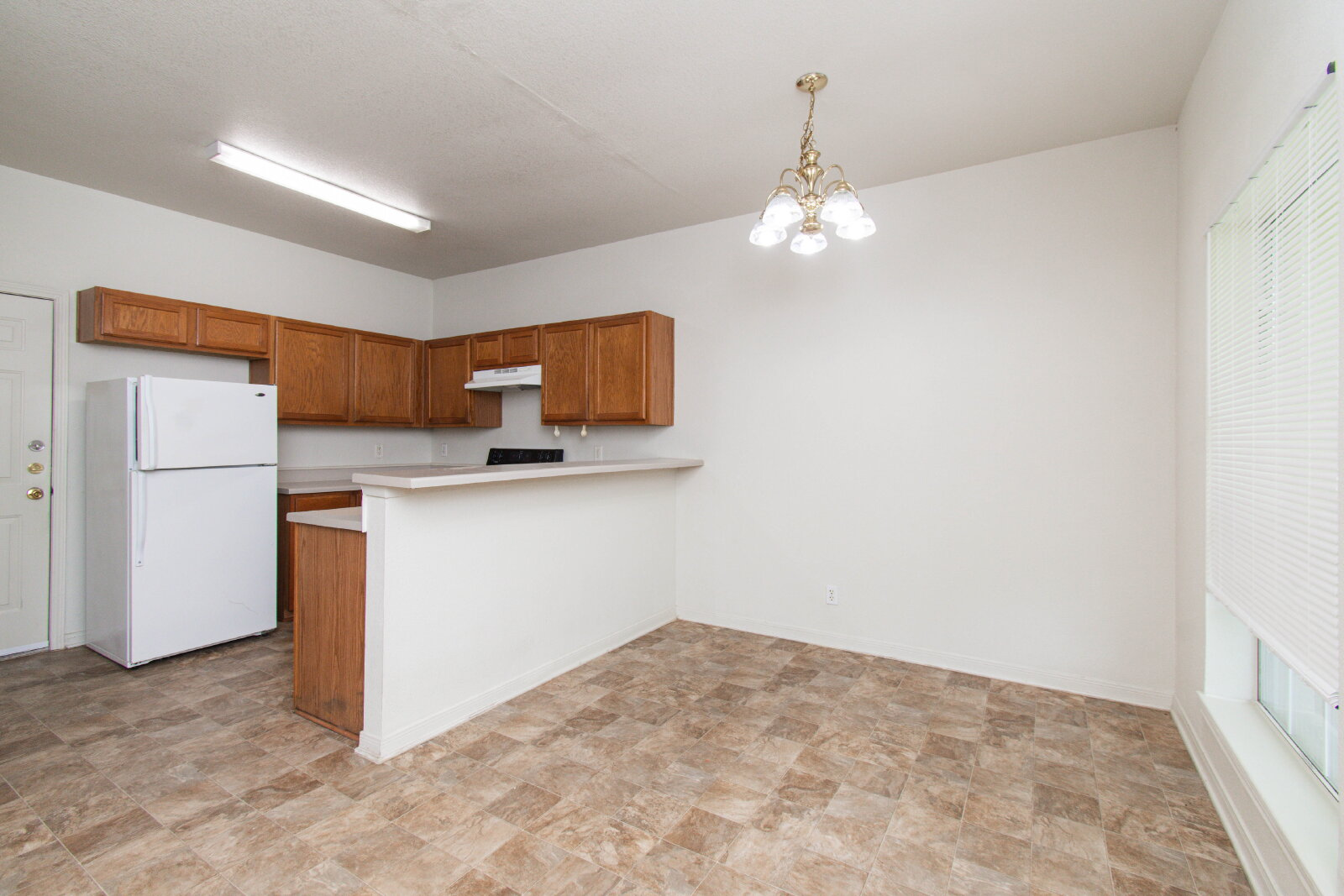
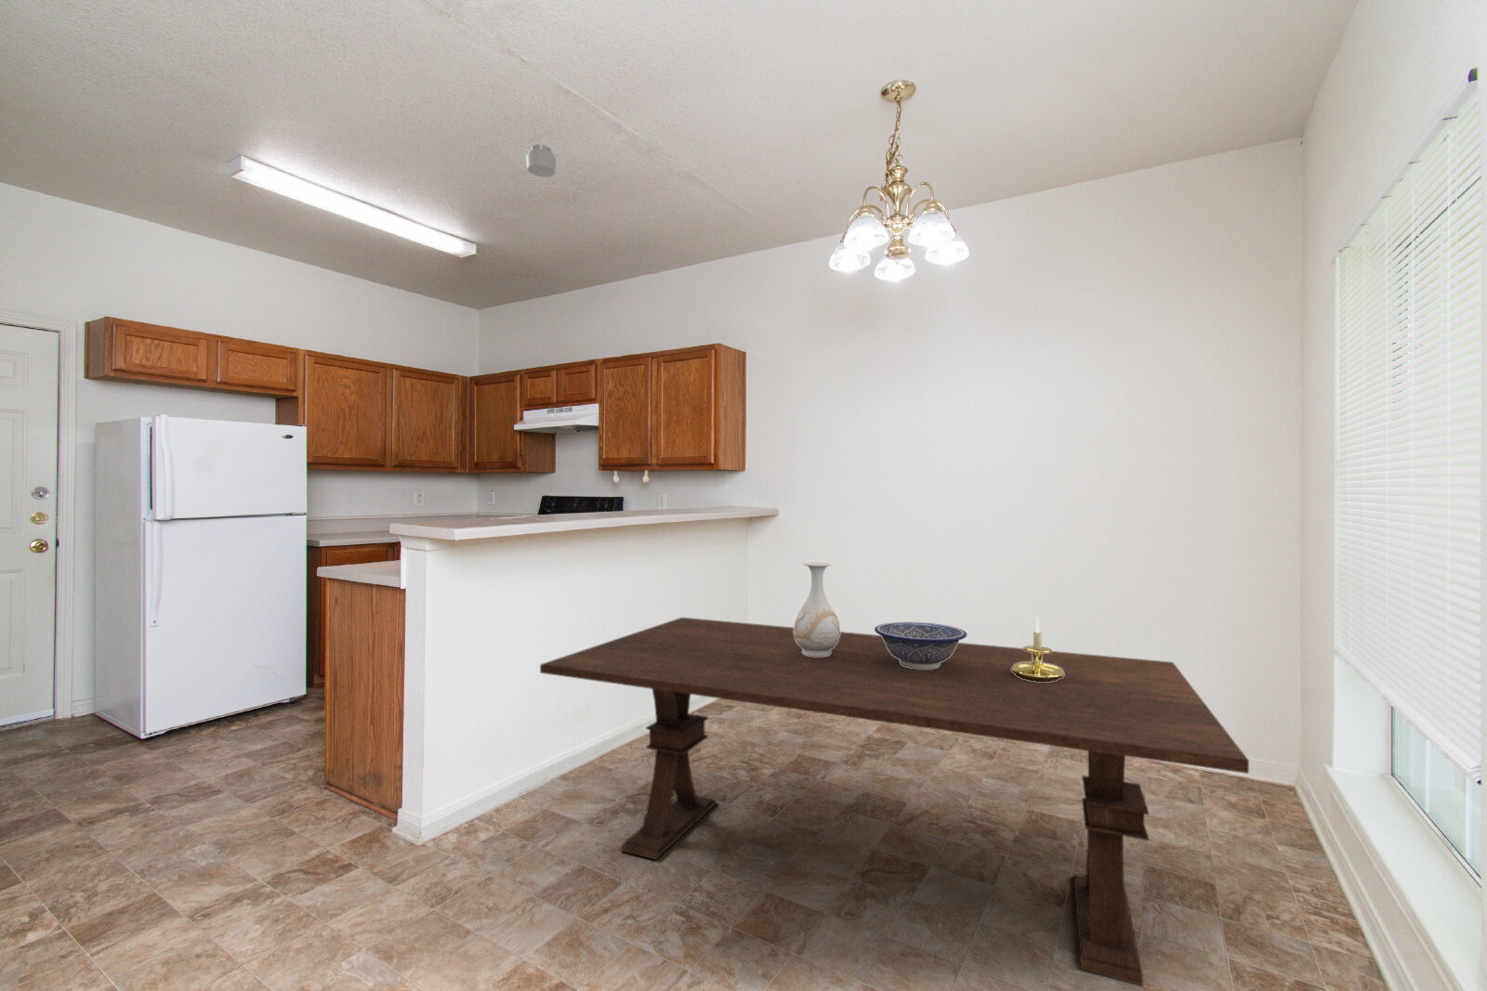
+ dining table [539,617,1250,987]
+ decorative bowl [874,622,967,669]
+ vase [793,561,841,657]
+ smoke detector [526,143,557,178]
+ candle holder [1011,616,1064,681]
